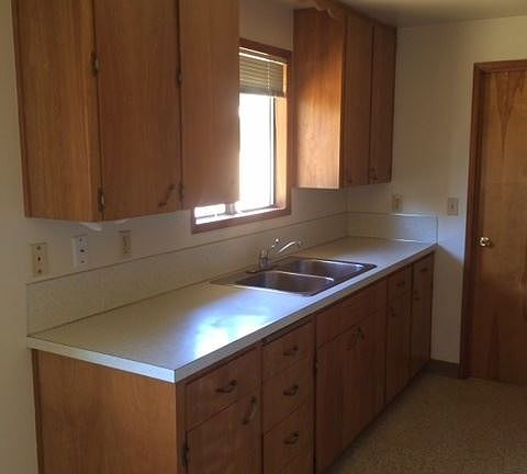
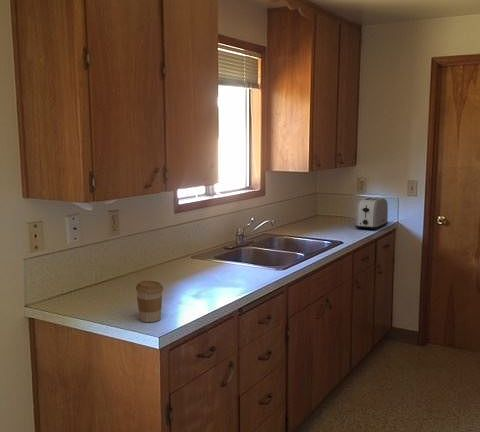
+ coffee cup [135,279,164,323]
+ toaster [354,196,389,231]
